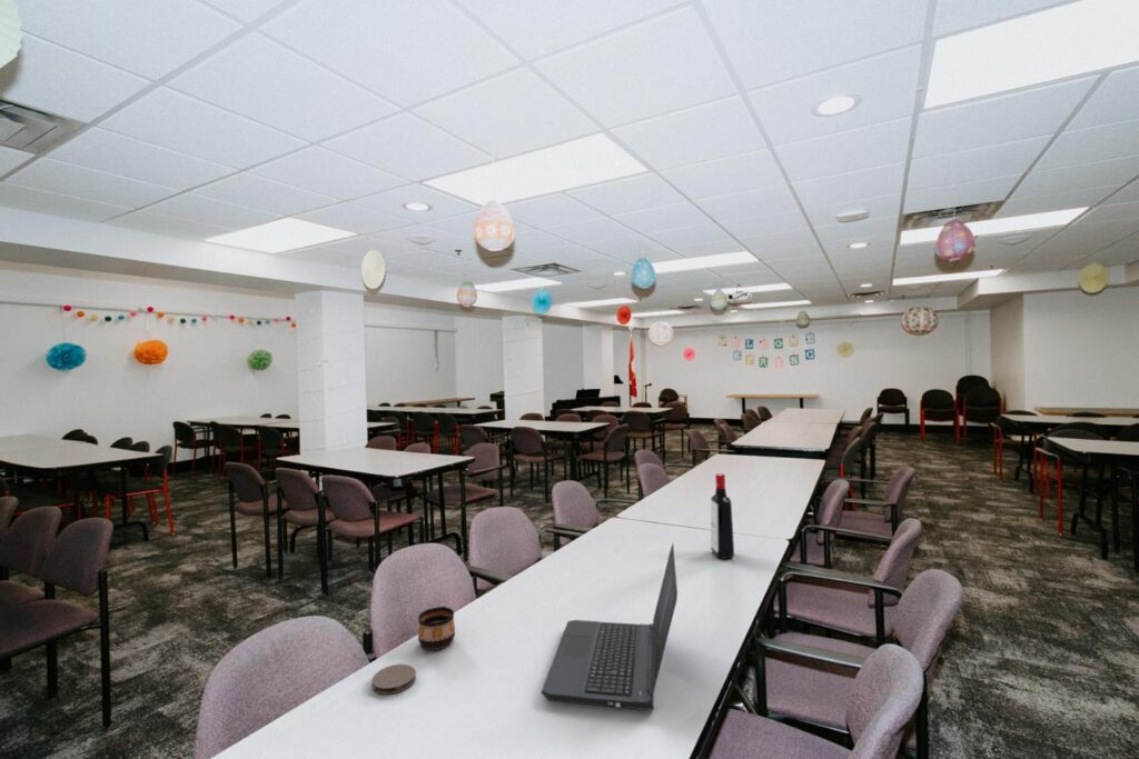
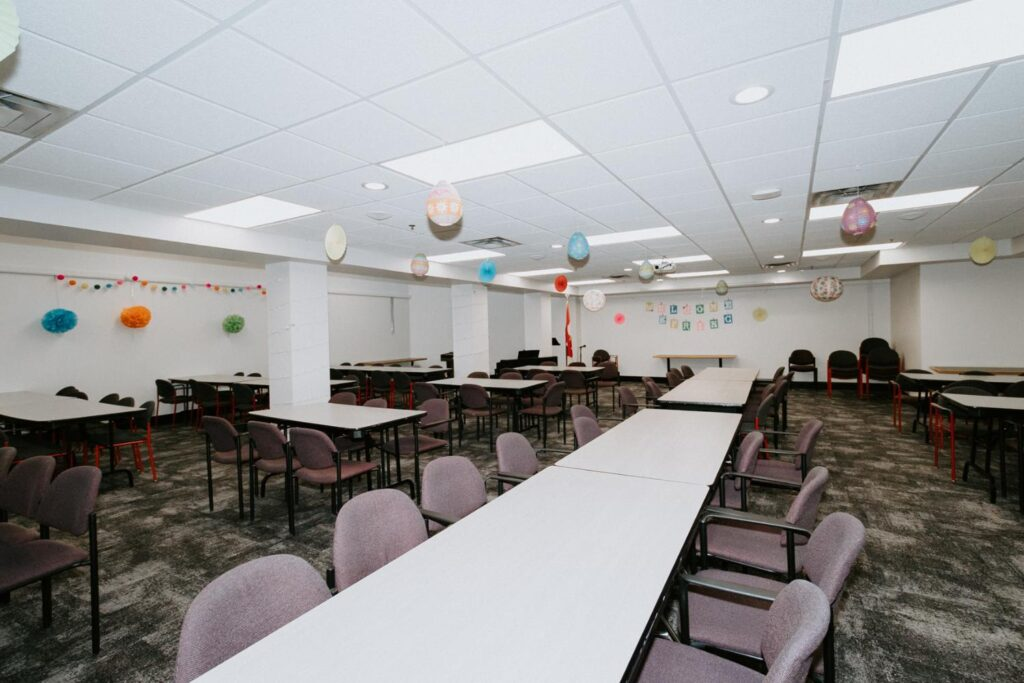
- cup [417,606,456,651]
- laptop computer [539,542,679,711]
- liquor bottle [710,472,735,560]
- coaster [372,663,417,696]
